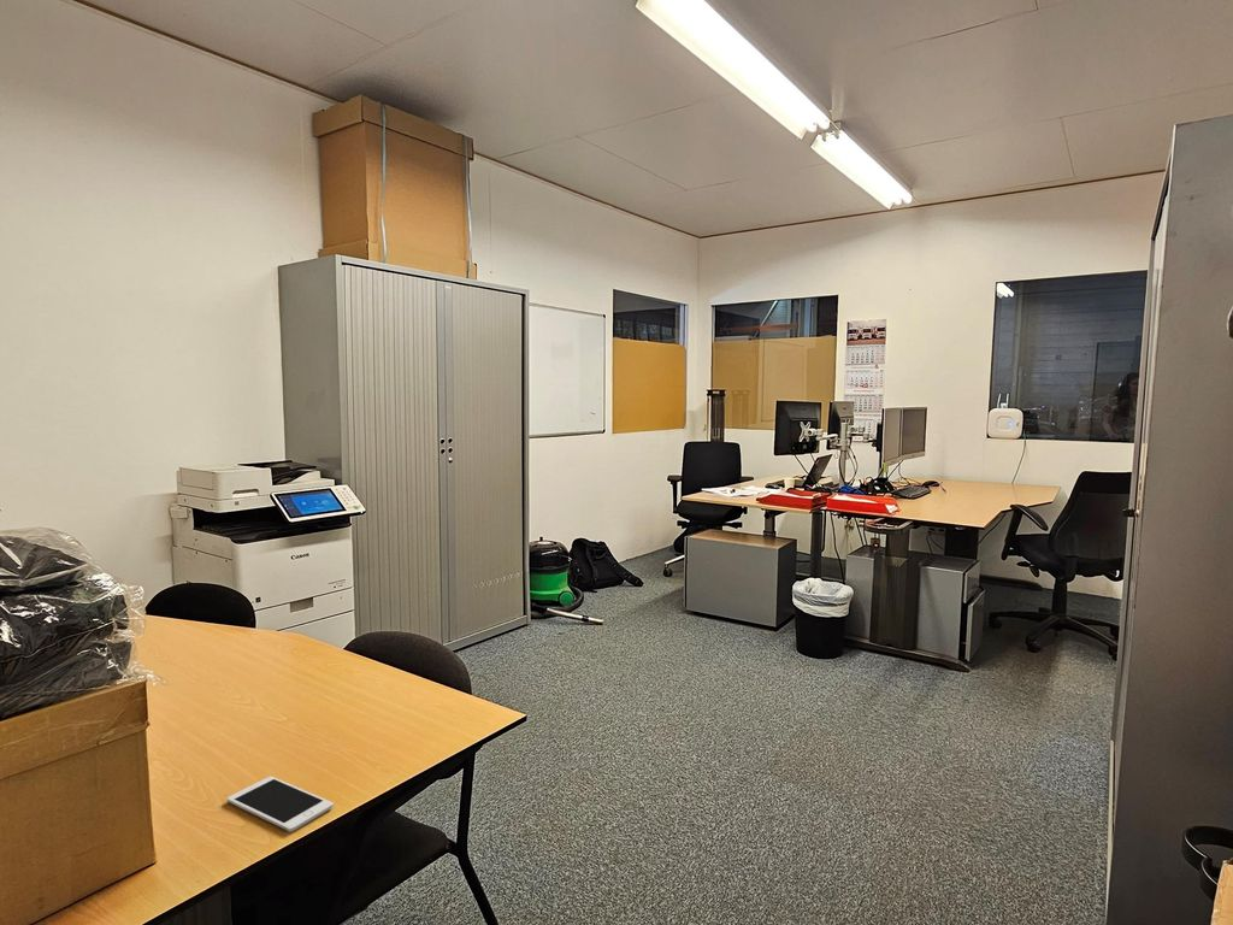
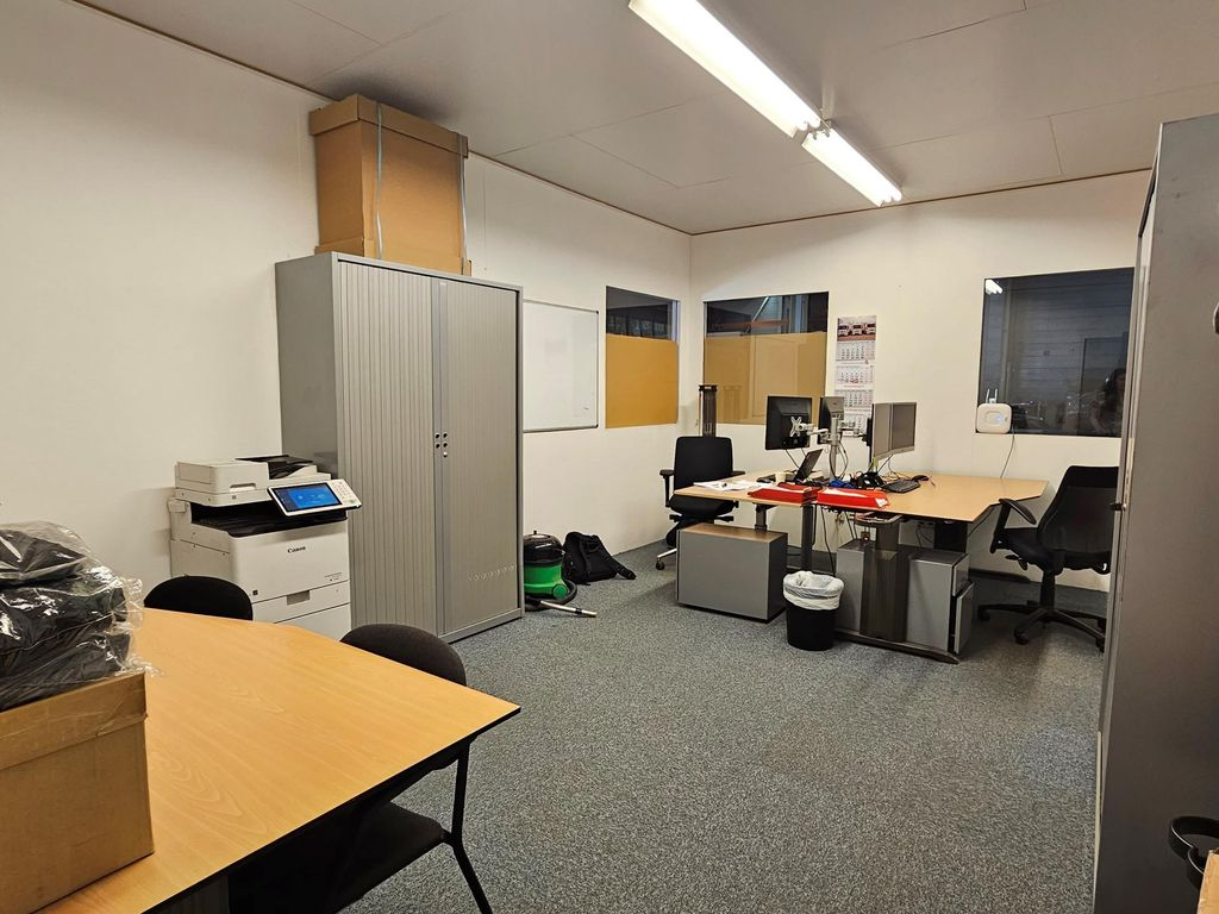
- cell phone [226,776,335,833]
